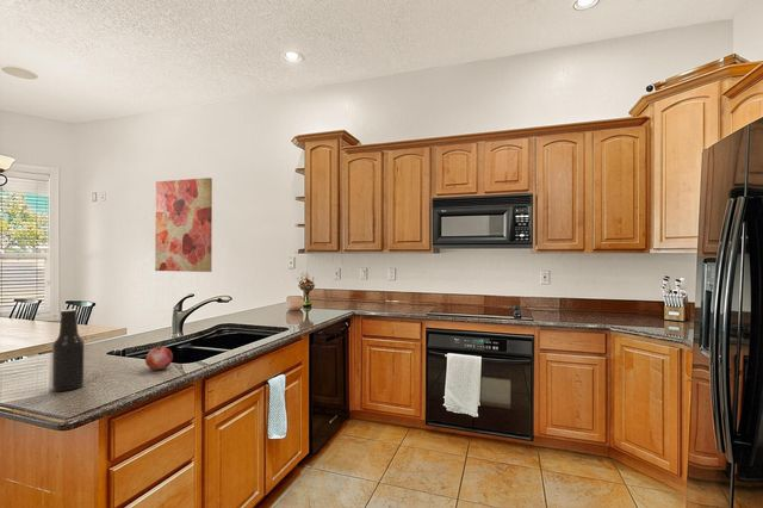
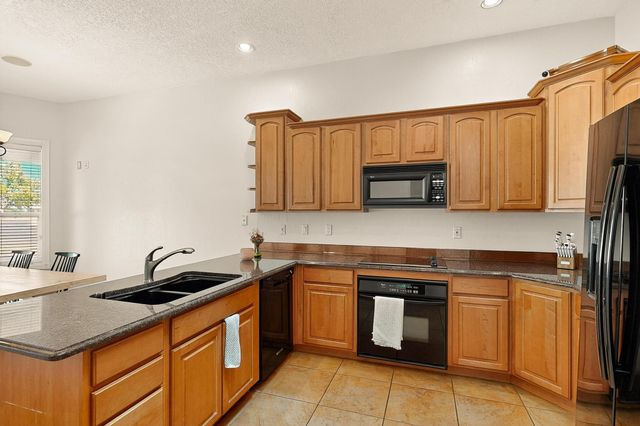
- wall art [154,176,213,273]
- beer bottle [51,308,86,392]
- fruit [144,342,174,371]
